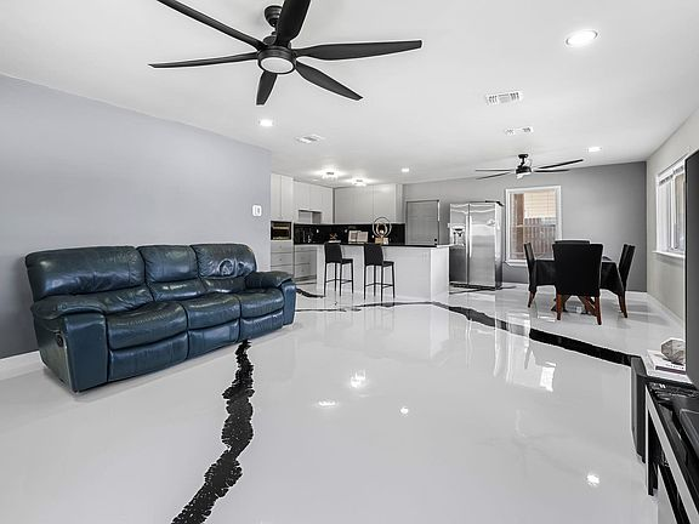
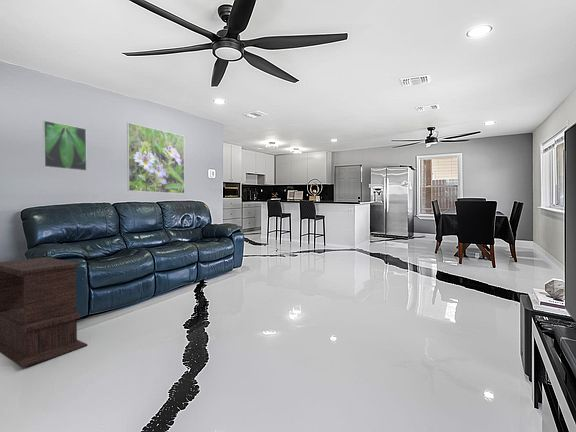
+ side table [0,256,88,369]
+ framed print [126,122,186,195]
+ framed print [42,119,88,172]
